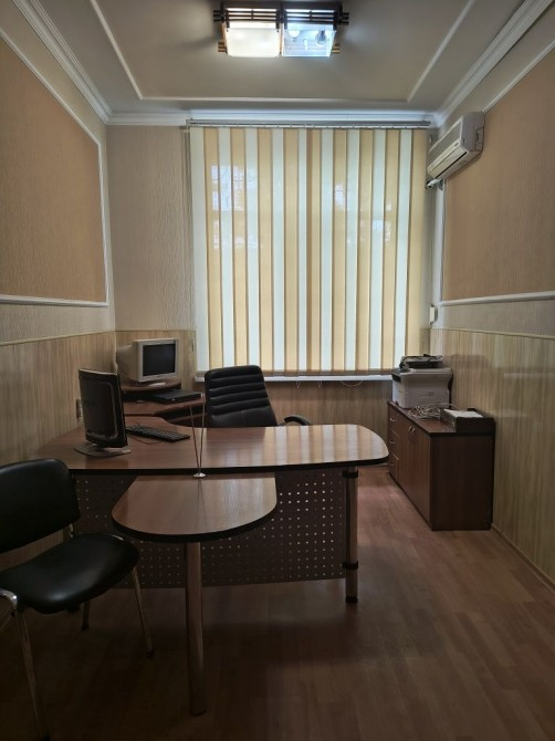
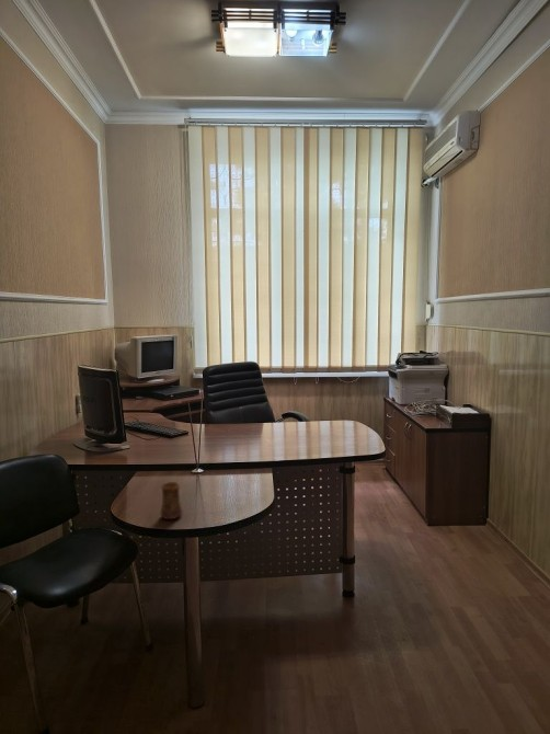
+ cup [159,481,184,520]
